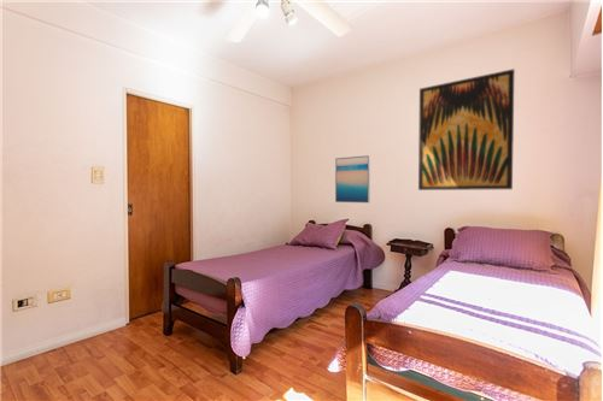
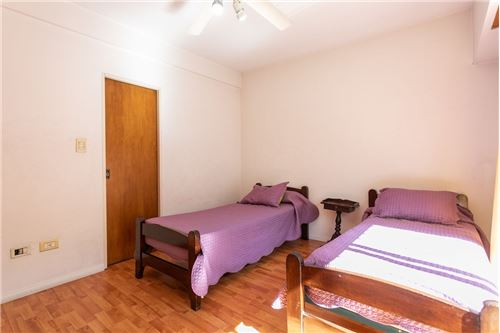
- wall art [334,154,371,204]
- wall art [417,67,516,191]
